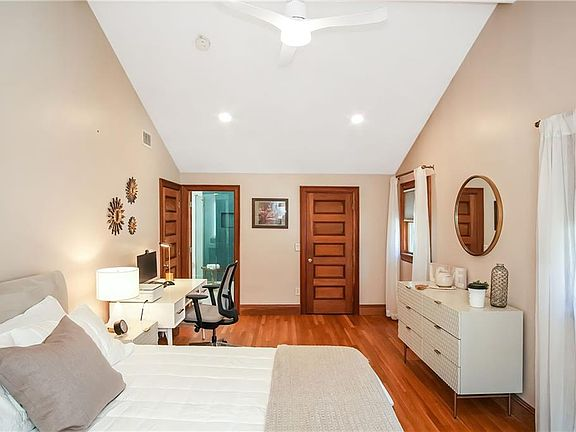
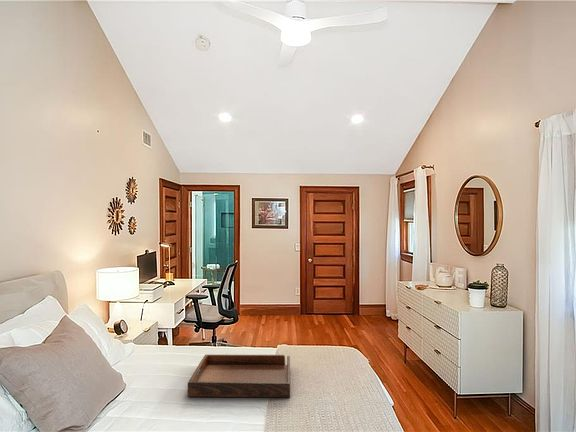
+ serving tray [187,354,291,398]
